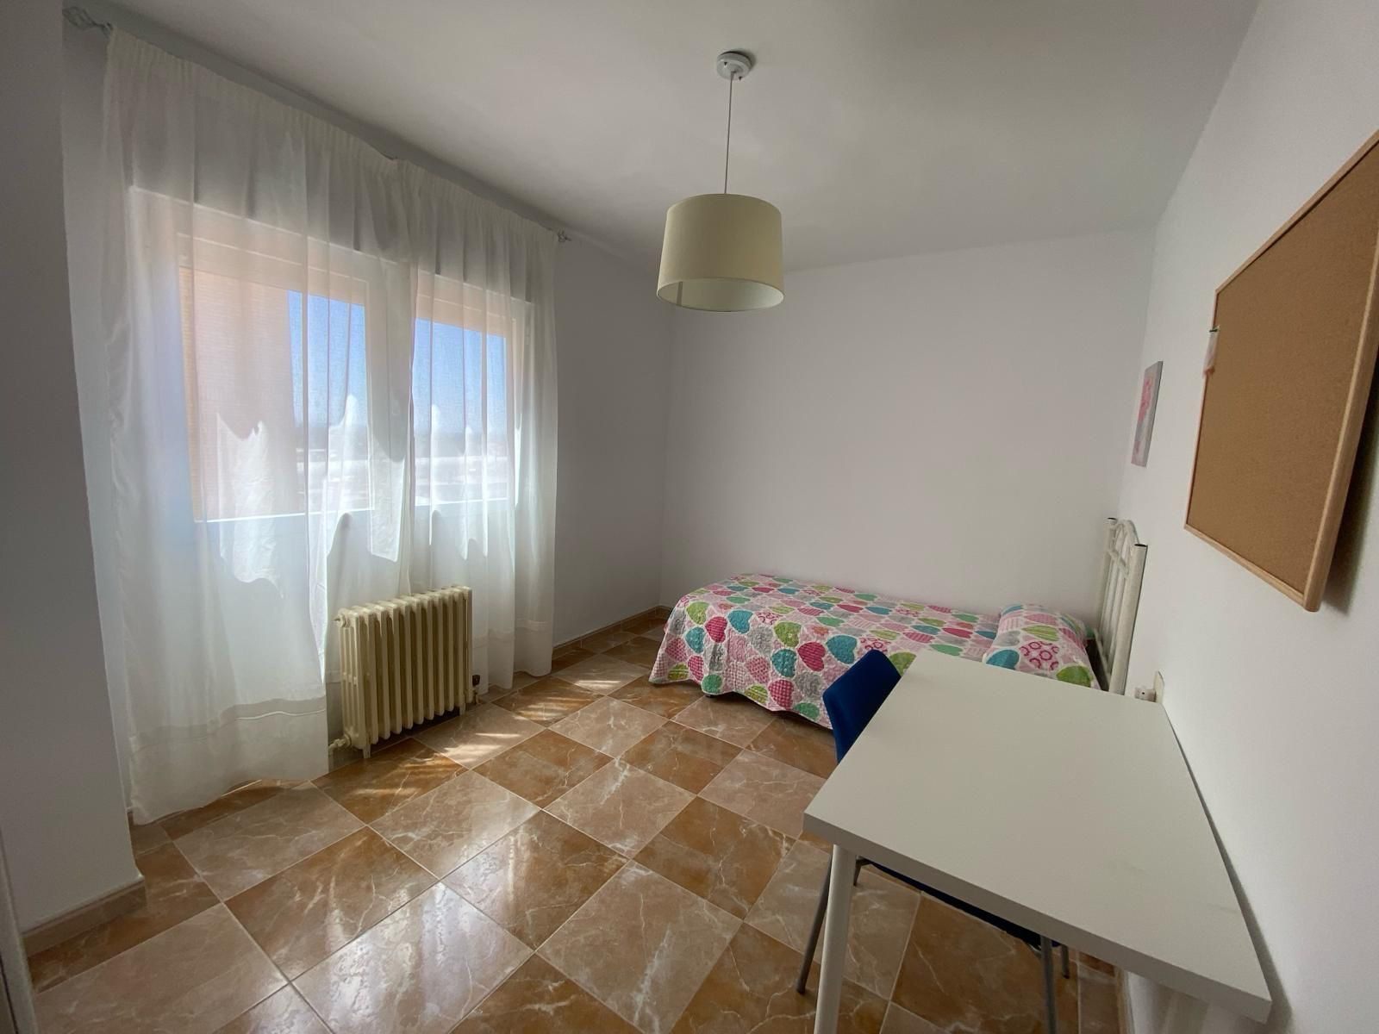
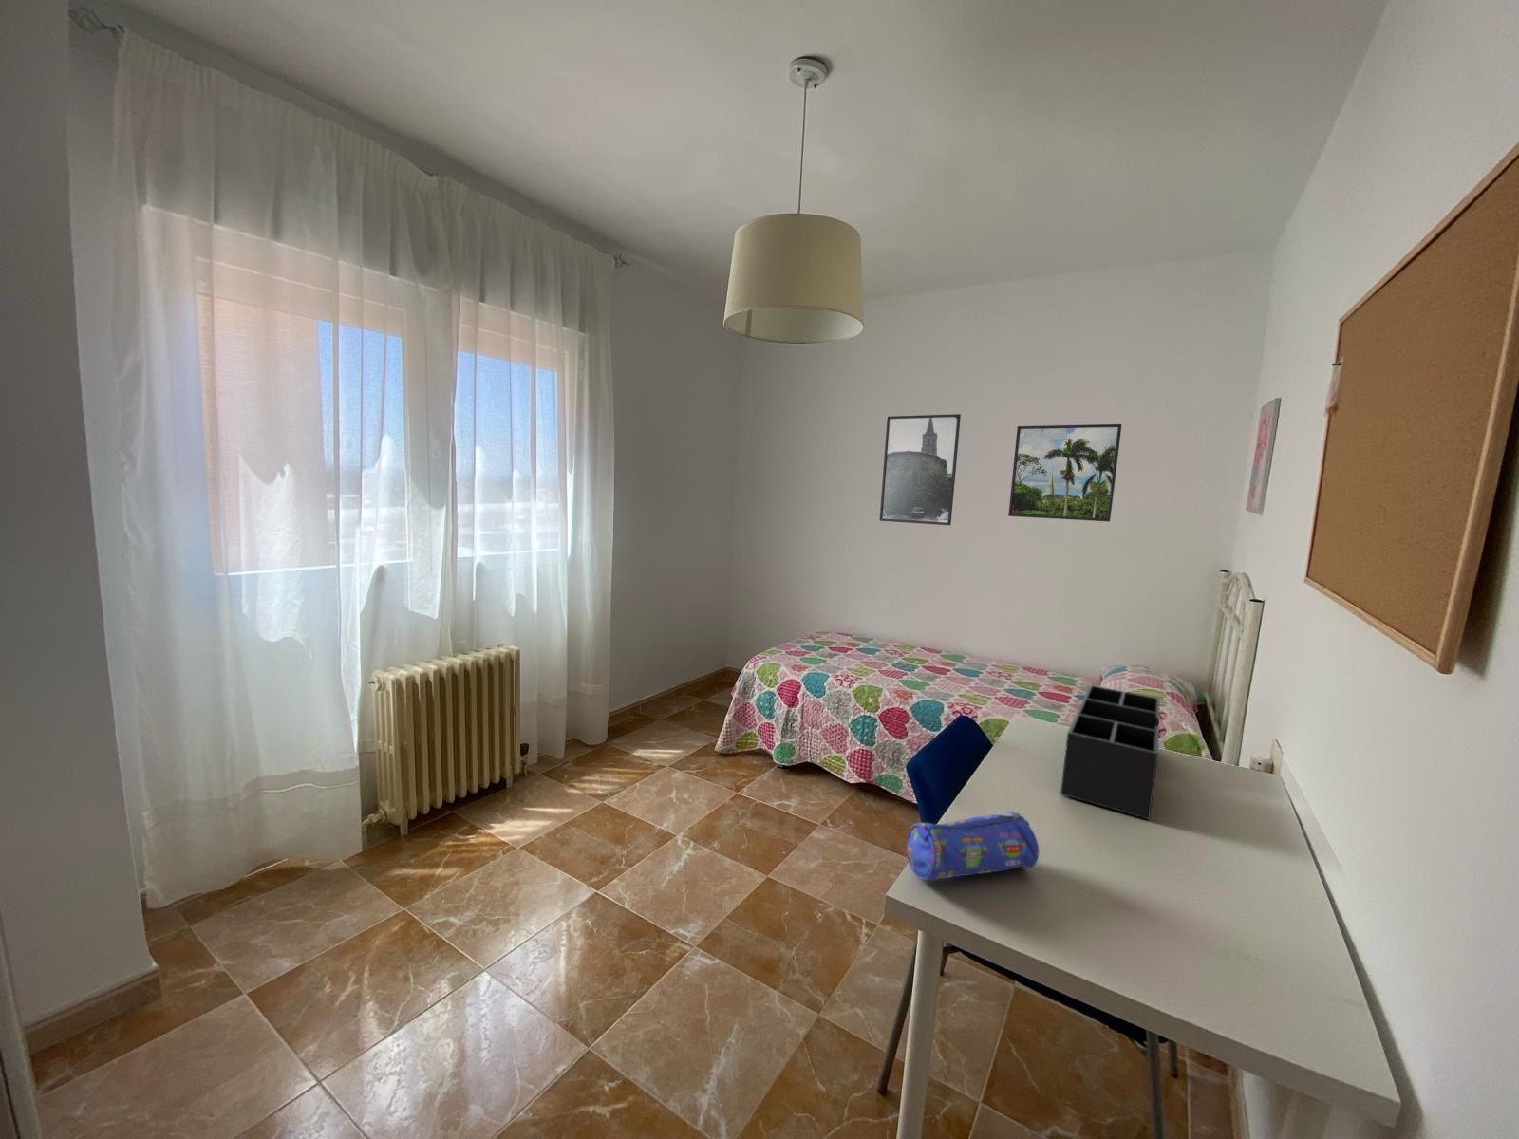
+ pencil case [905,811,1039,882]
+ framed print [878,413,962,526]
+ desk organizer [1060,684,1161,821]
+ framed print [1007,424,1122,523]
